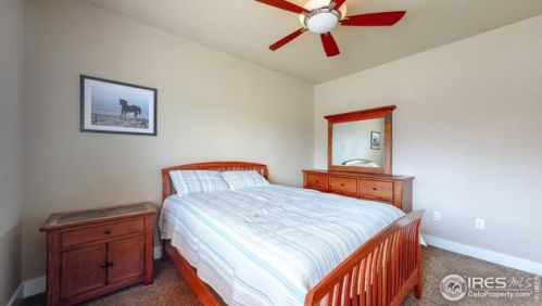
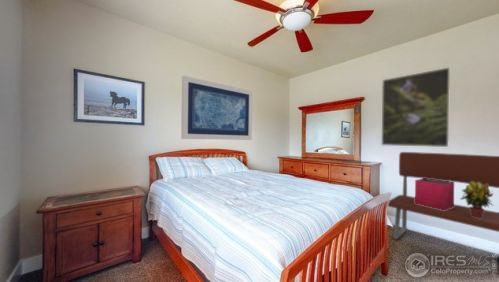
+ storage bin [414,178,455,210]
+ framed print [380,66,451,148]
+ bench [387,151,499,240]
+ wall art [180,75,253,141]
+ potted plant [459,181,494,218]
